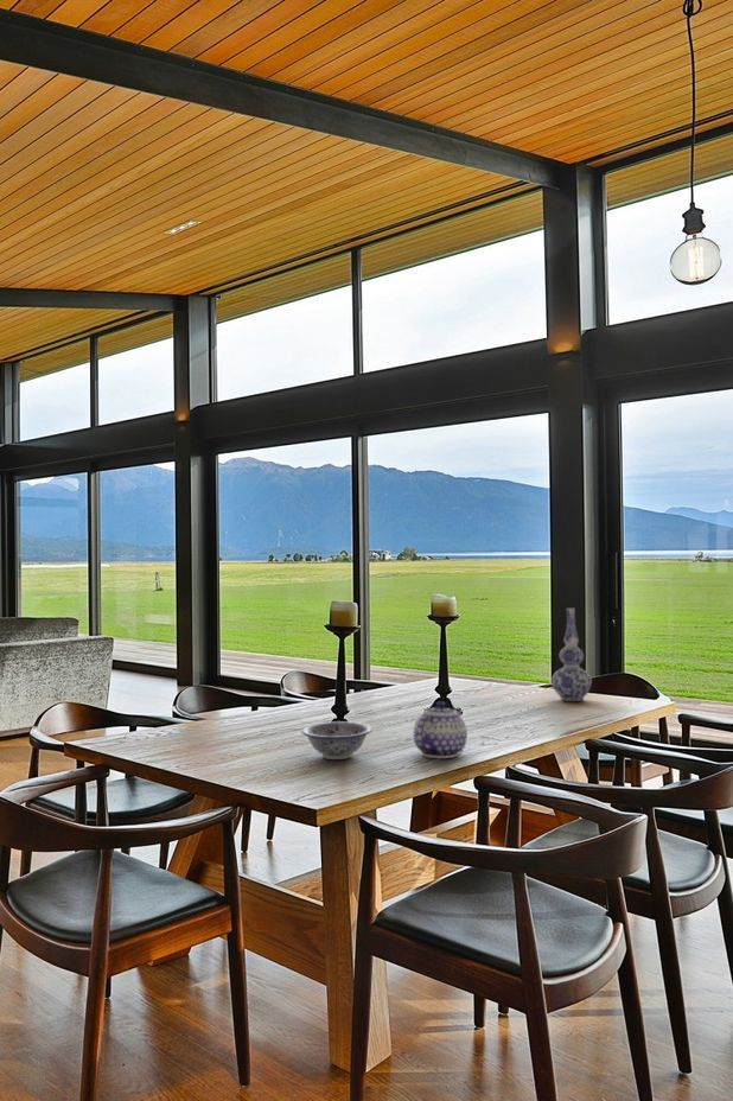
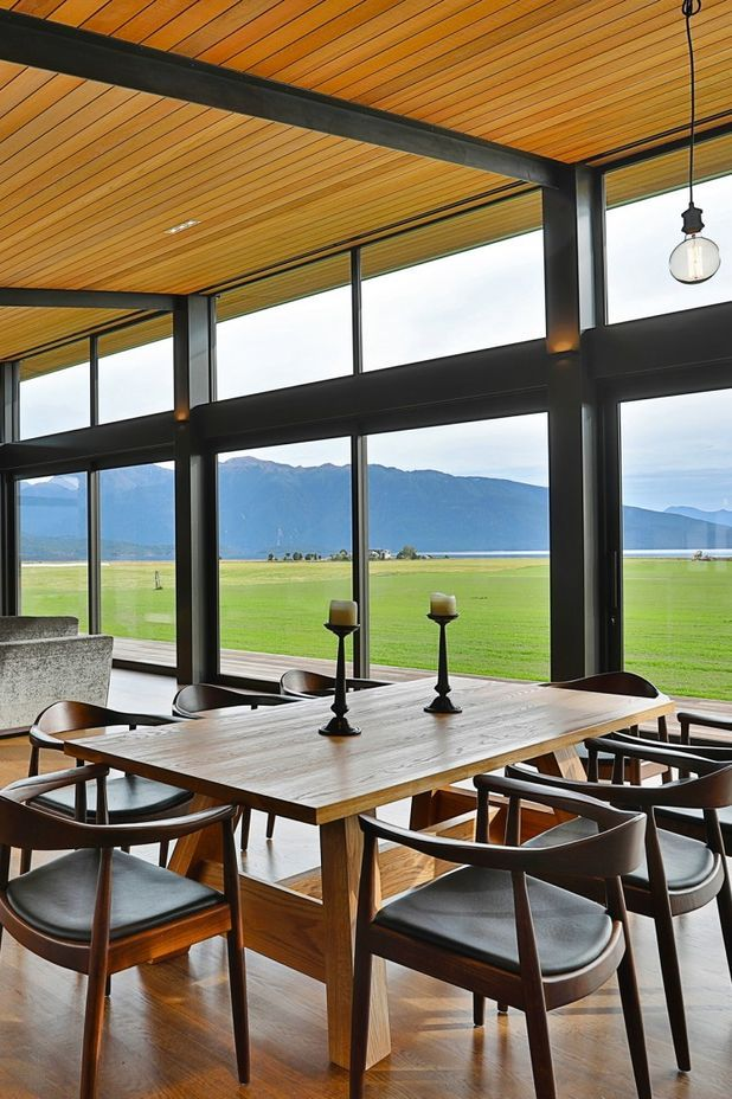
- teapot [413,700,469,759]
- vase [550,607,593,702]
- bowl [300,720,374,760]
